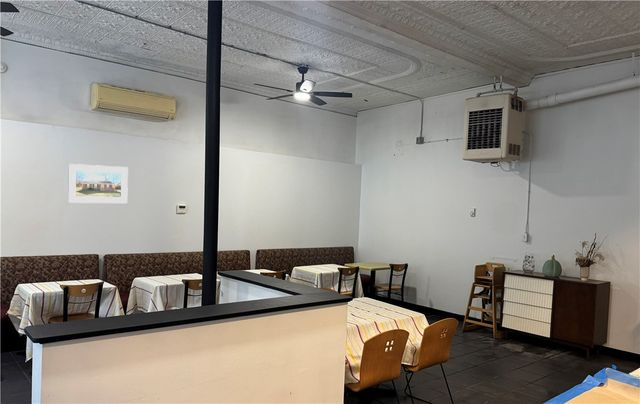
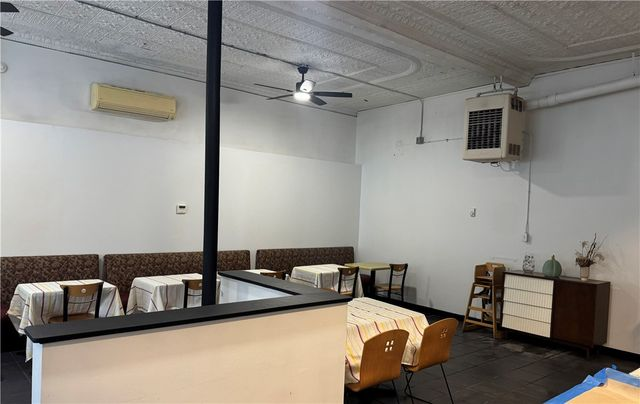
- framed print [67,163,129,204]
